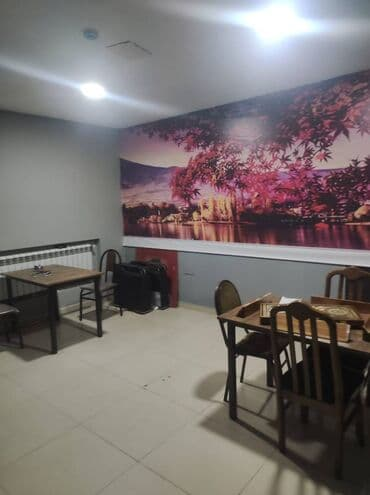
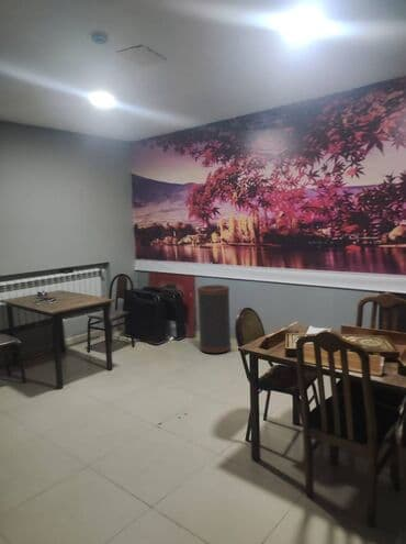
+ trash can [196,284,233,354]
